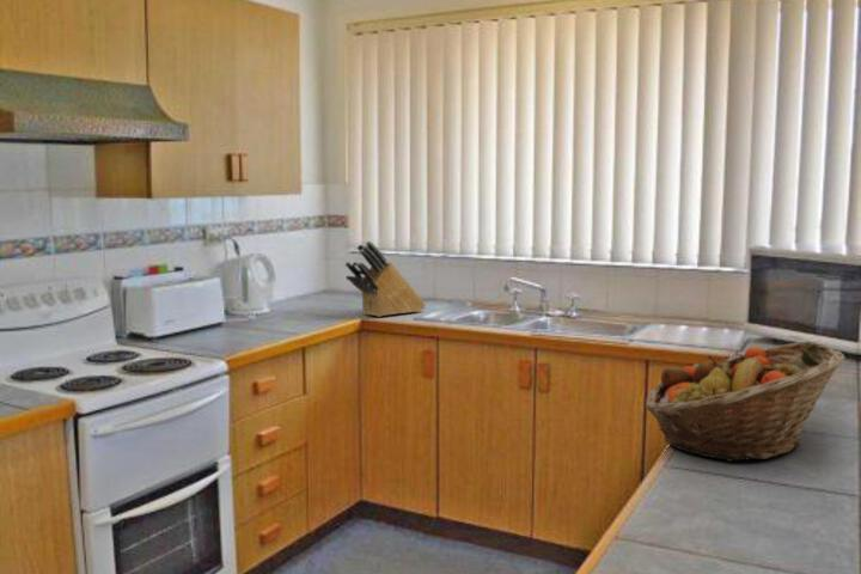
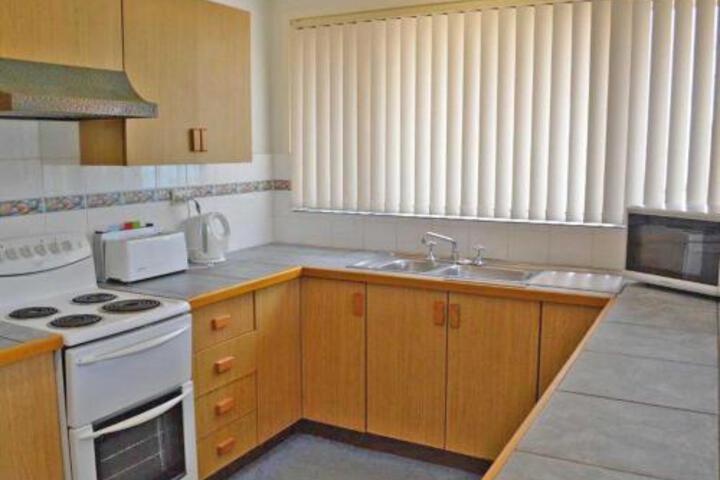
- fruit basket [645,340,848,463]
- knife block [343,240,427,318]
